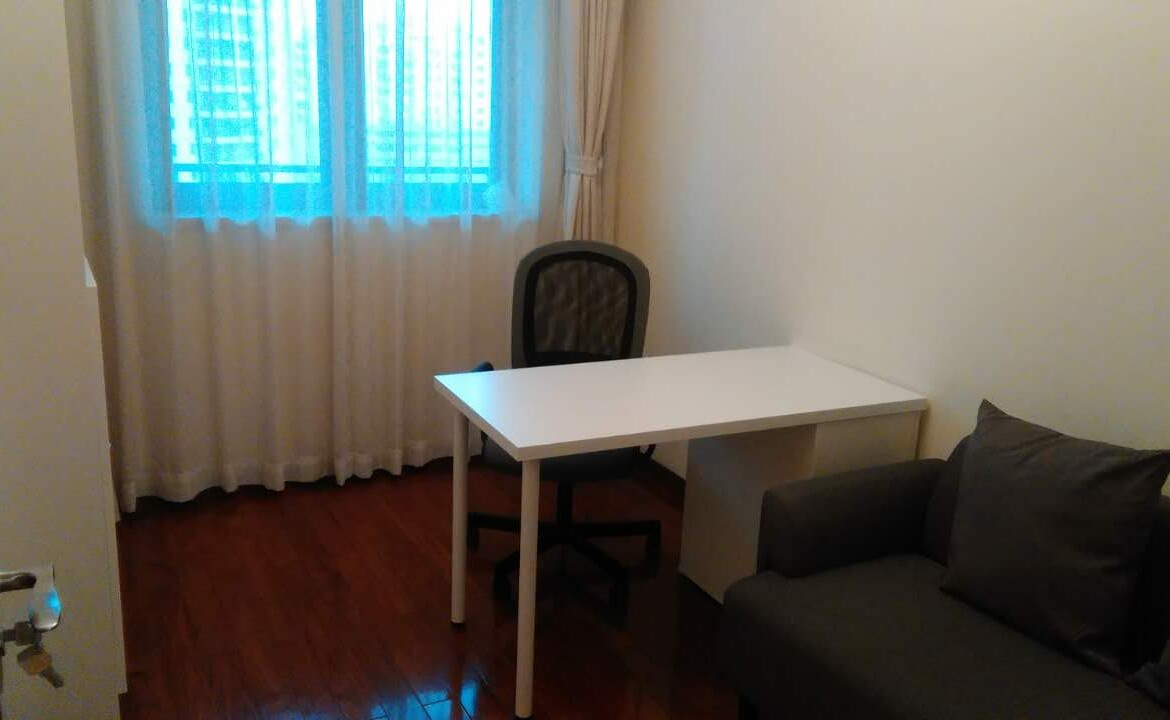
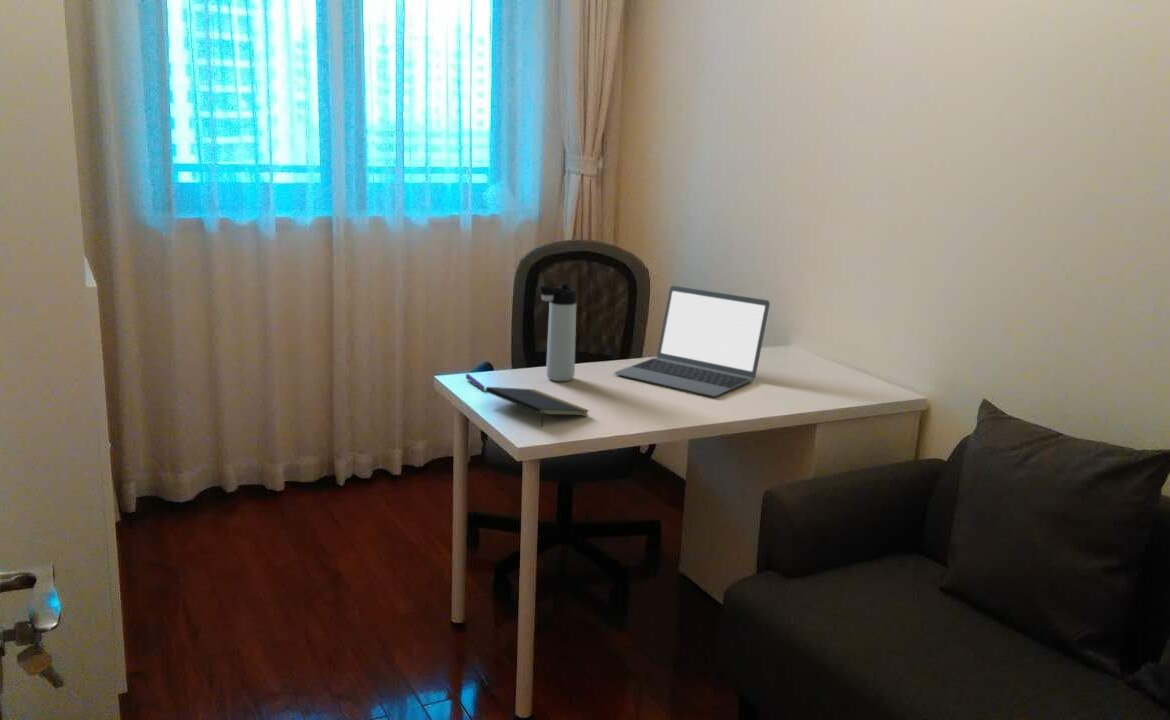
+ pen [465,373,486,391]
+ notepad [484,386,590,428]
+ laptop [614,285,771,398]
+ thermos bottle [537,283,577,382]
